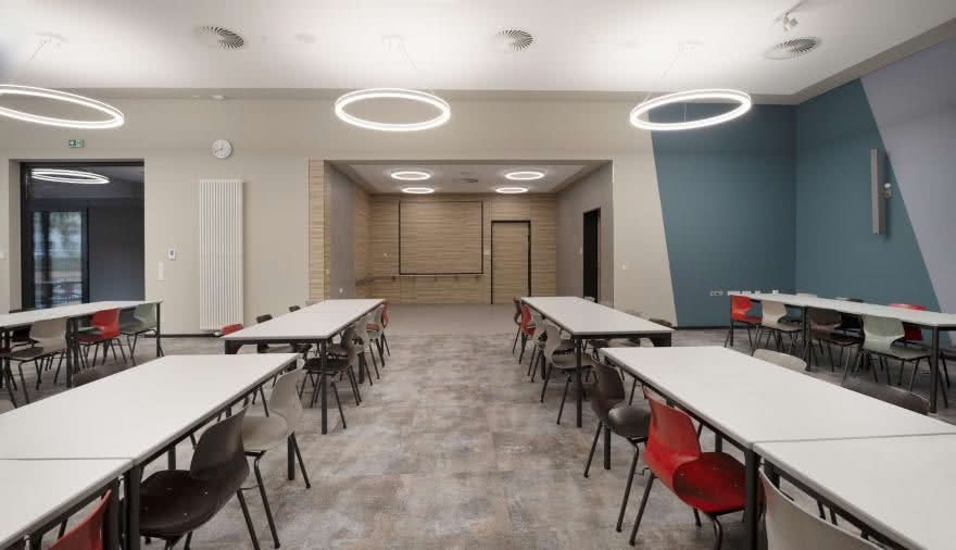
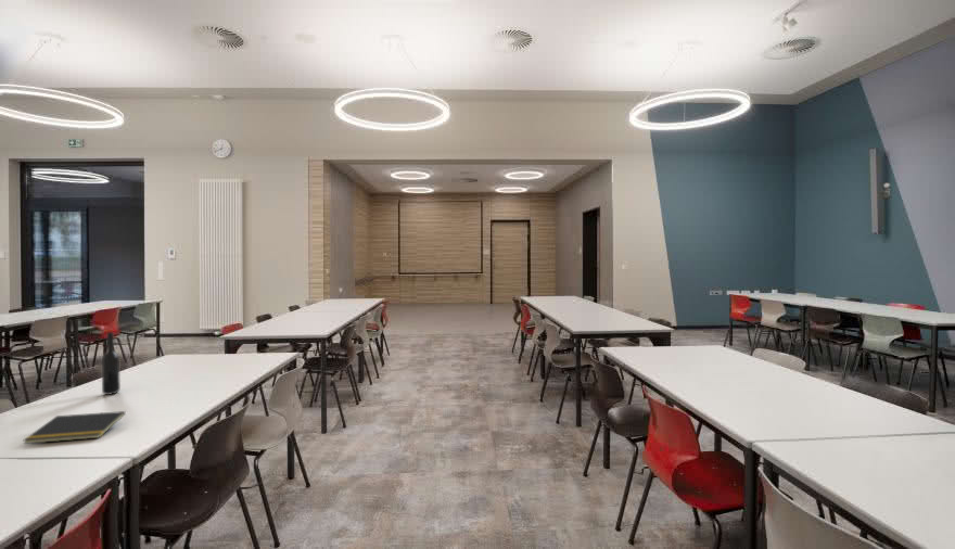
+ notepad [23,410,126,445]
+ bottle [101,331,122,396]
